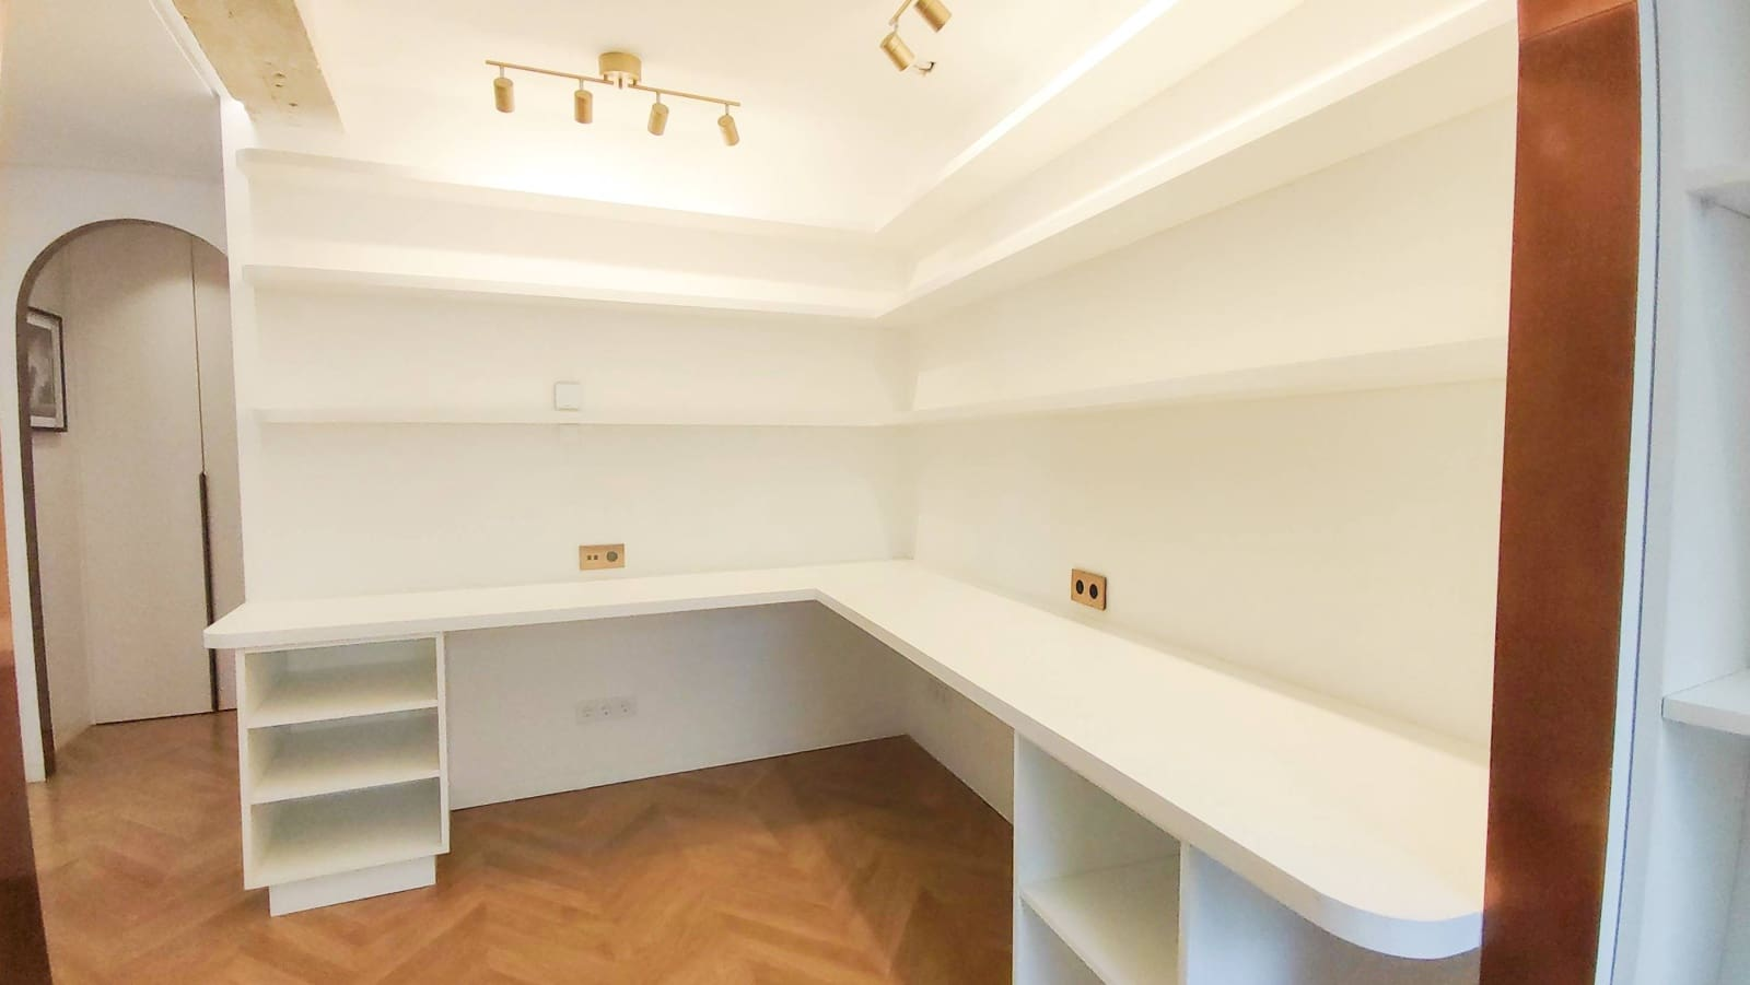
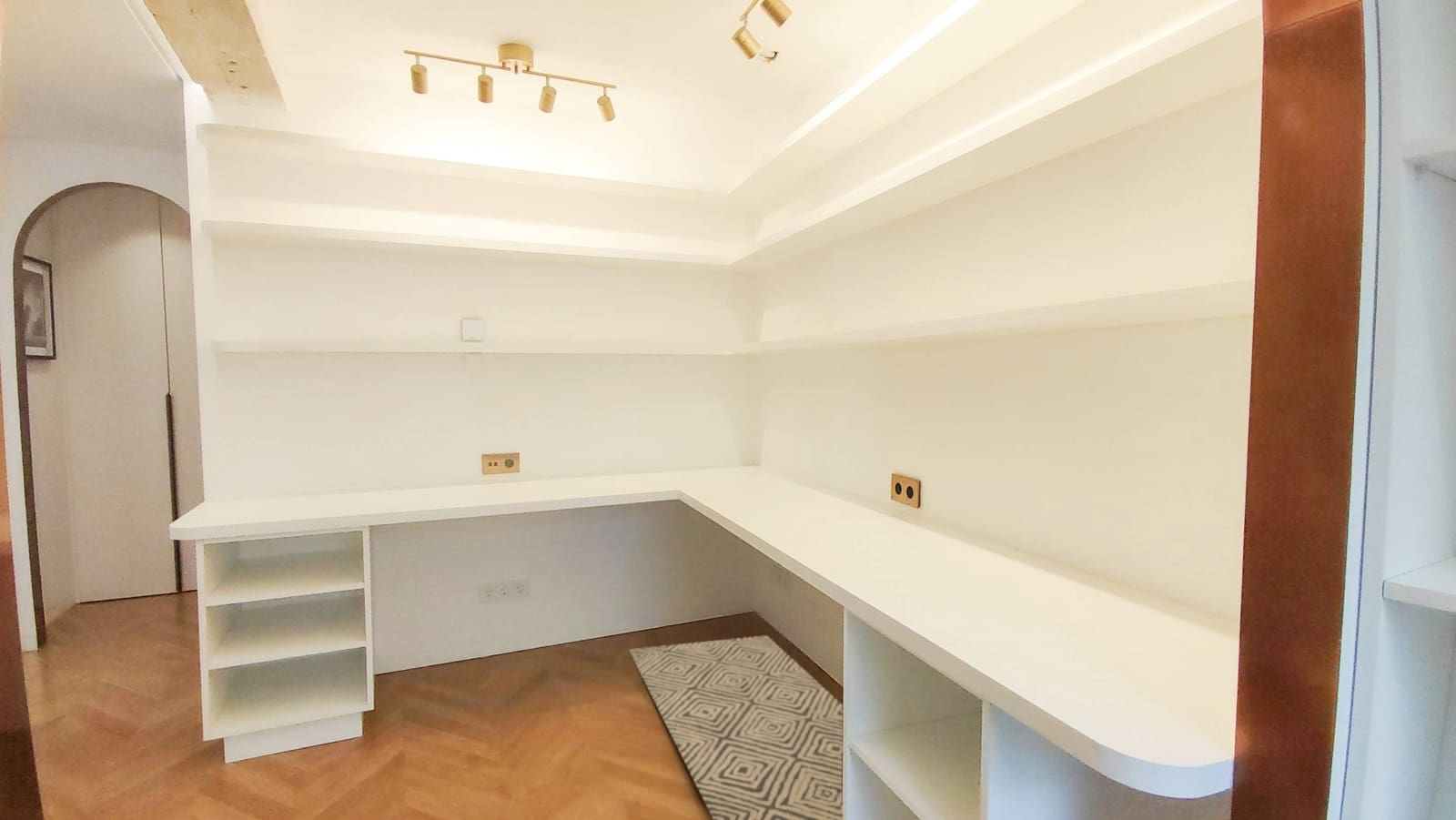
+ rug [629,635,844,820]
